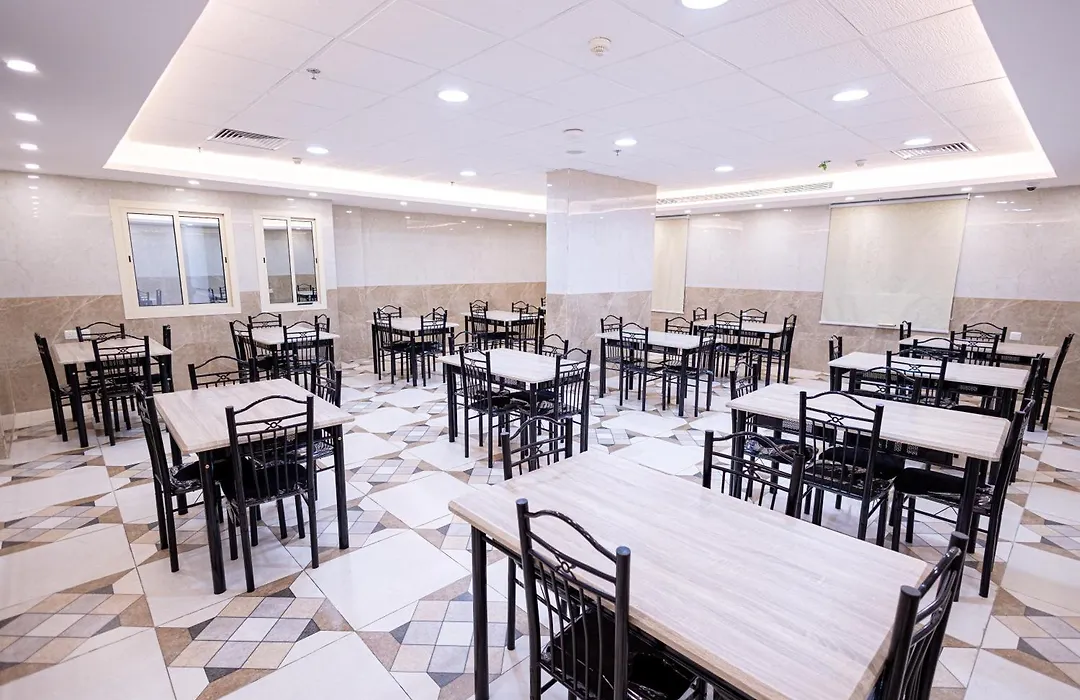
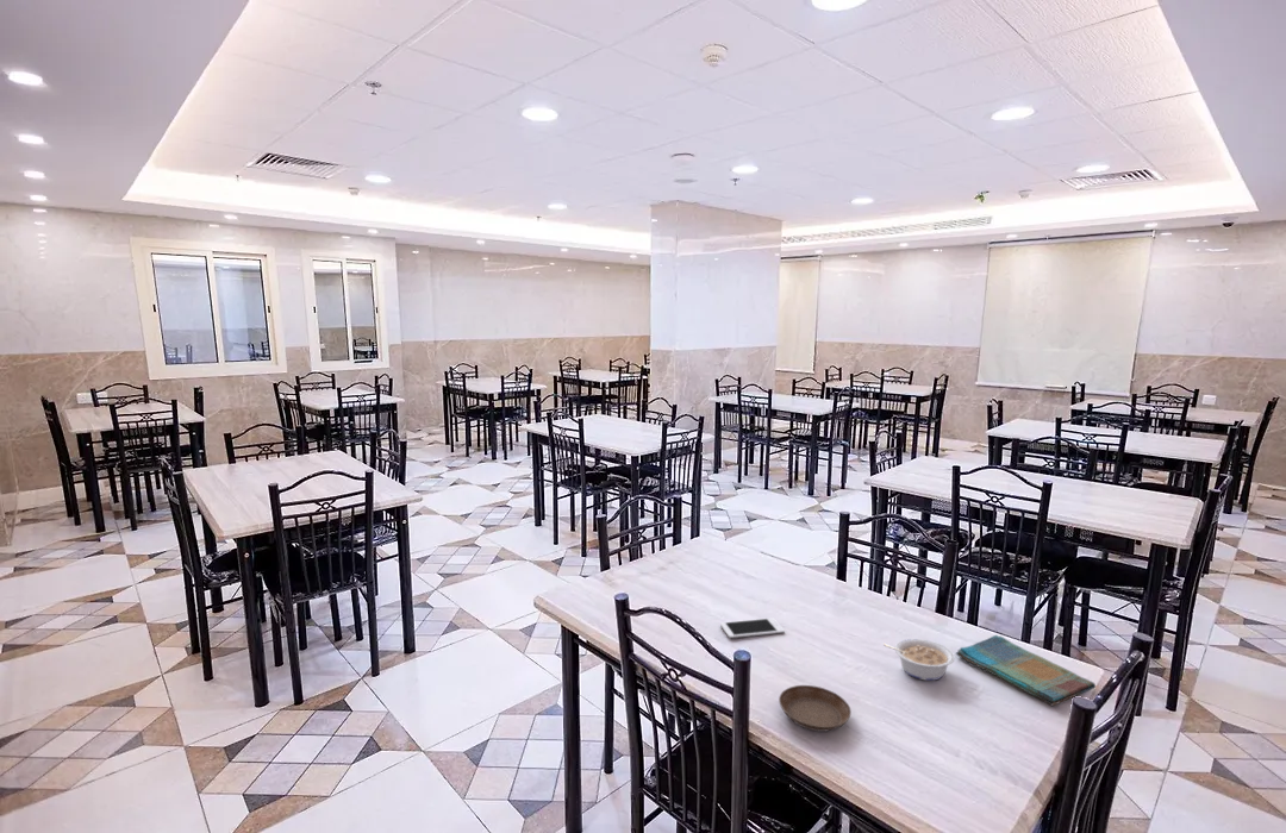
+ cell phone [719,616,786,639]
+ legume [882,638,956,682]
+ dish towel [955,634,1097,707]
+ saucer [778,684,853,733]
